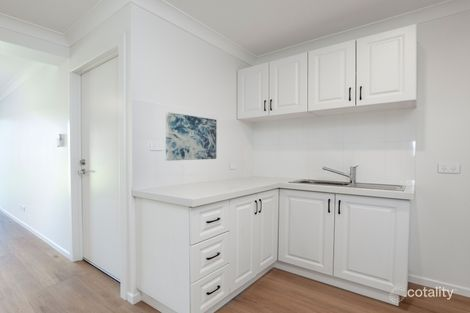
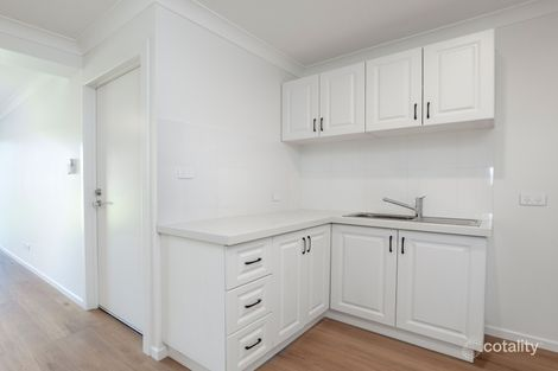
- wall art [165,111,218,162]
